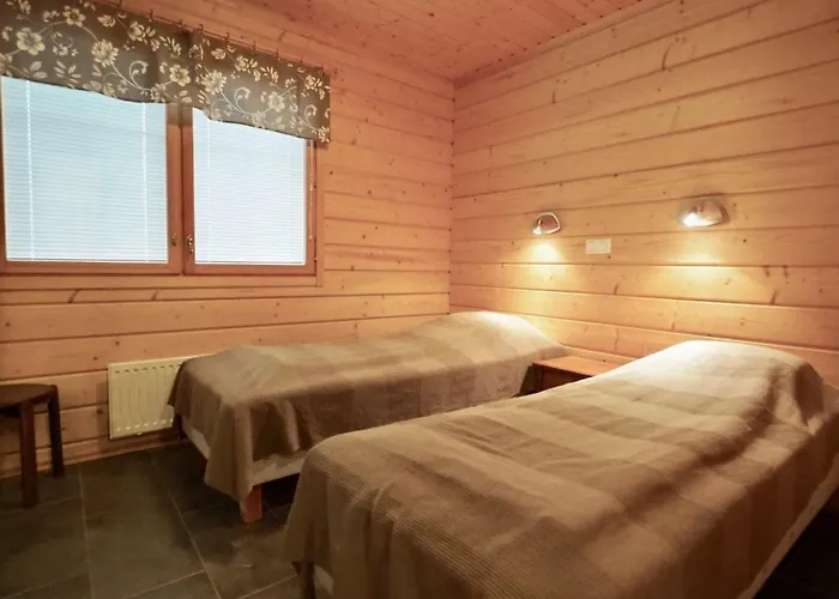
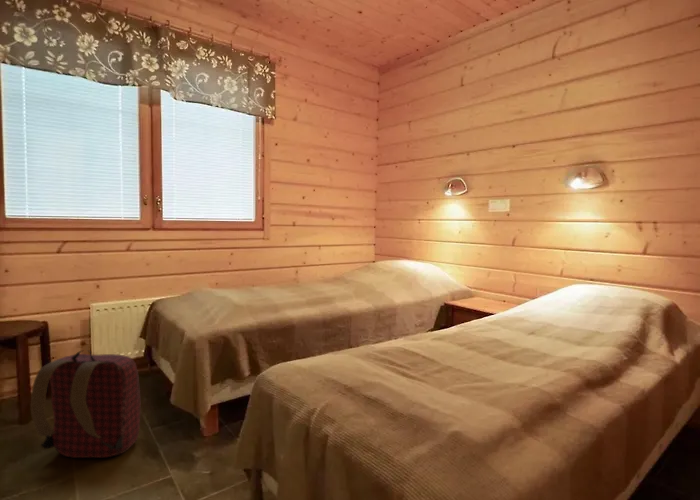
+ backpack [30,350,141,459]
